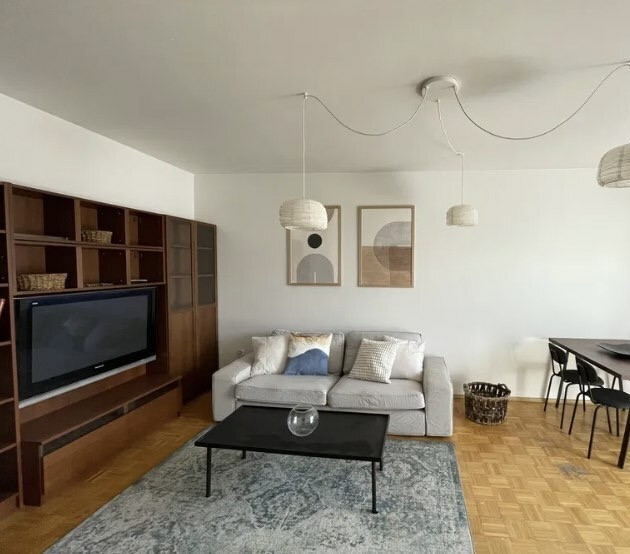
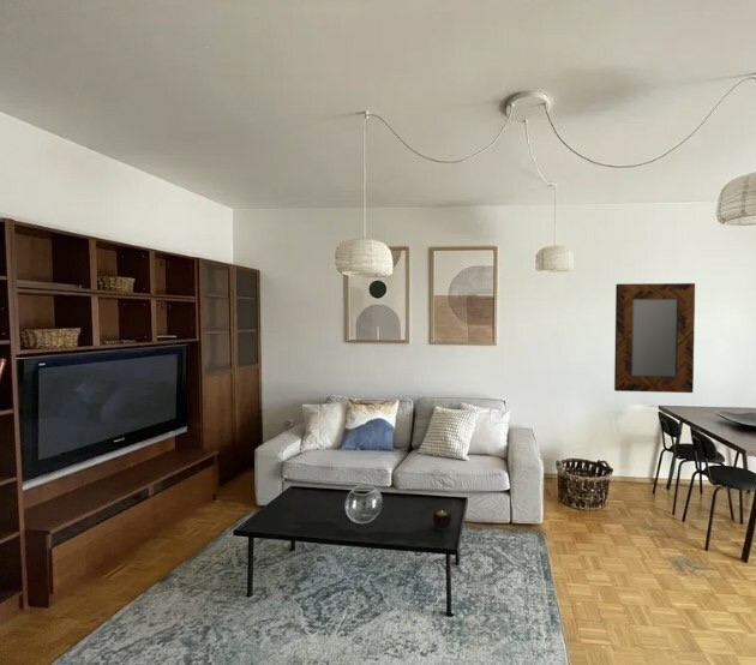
+ home mirror [613,282,696,394]
+ candle [431,510,452,532]
